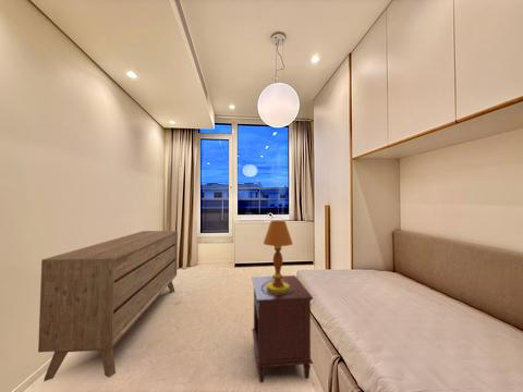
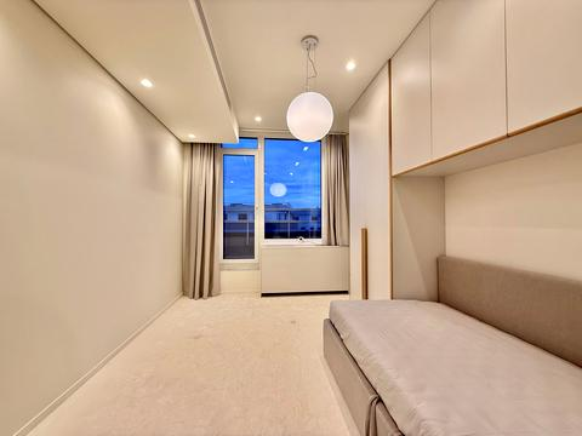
- table lamp [262,219,294,294]
- dresser [37,230,179,382]
- nightstand [251,274,314,384]
